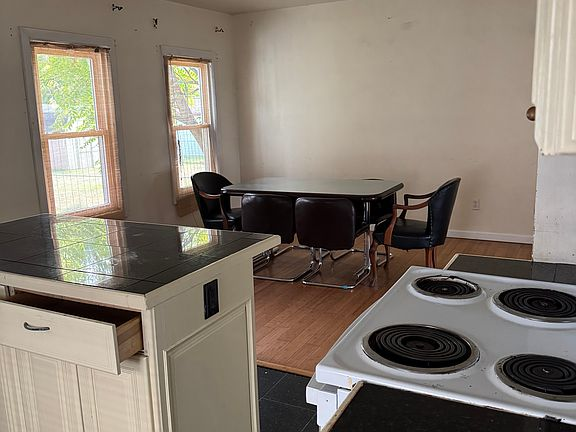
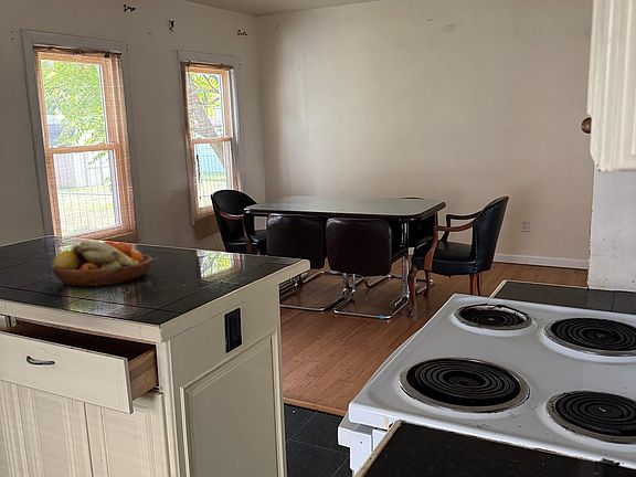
+ fruit bowl [51,240,153,287]
